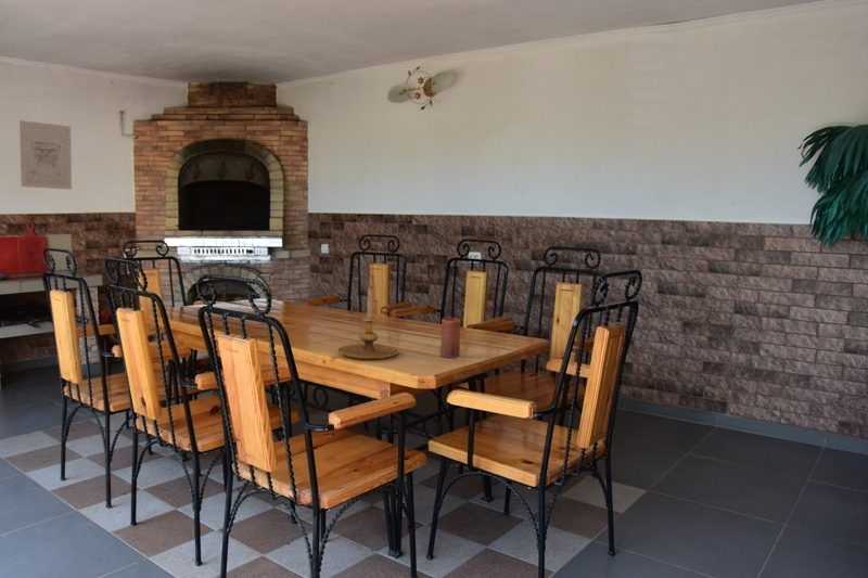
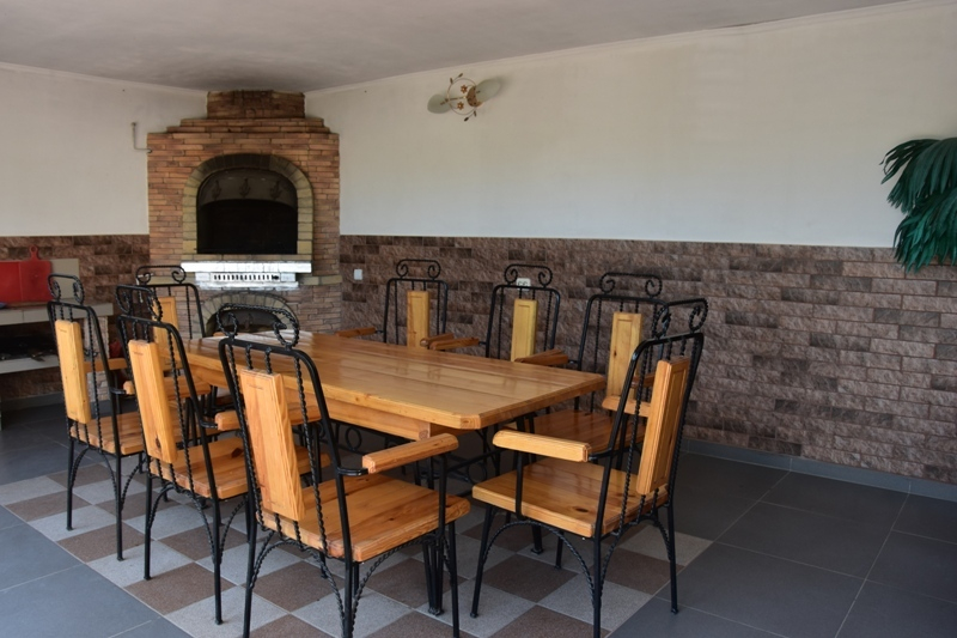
- wall art [18,119,73,191]
- candle [439,317,461,359]
- candle holder [336,285,400,360]
